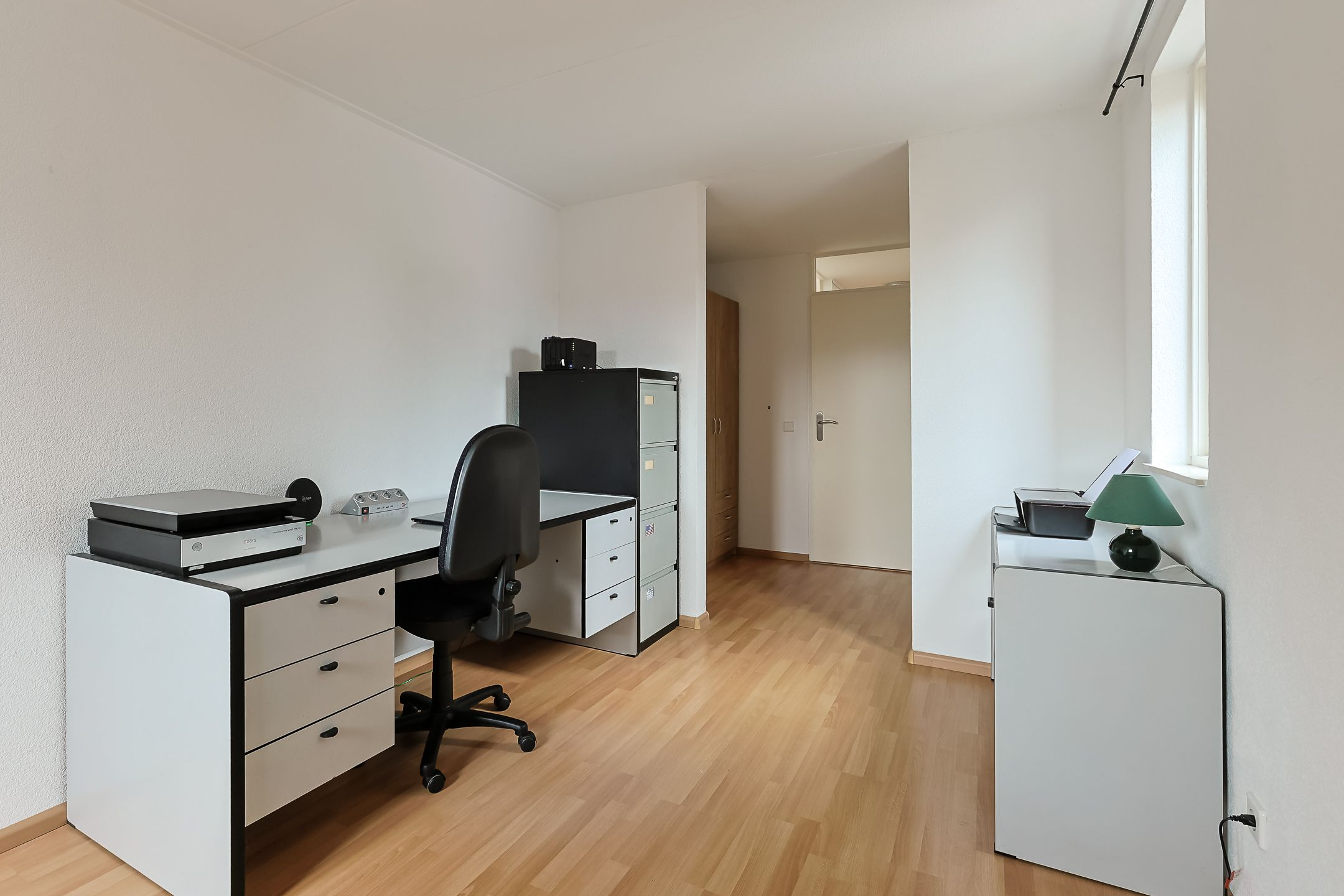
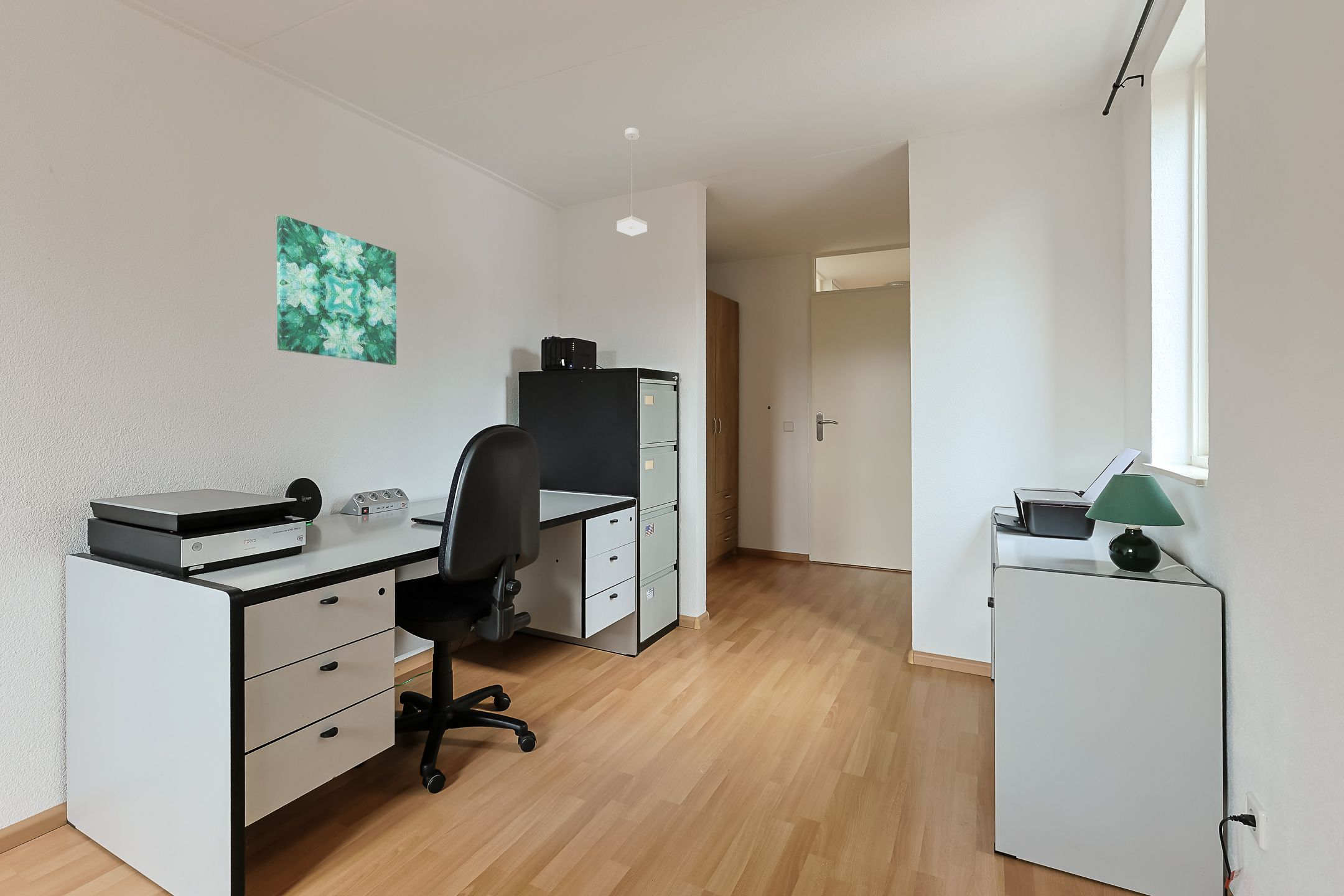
+ pendant lamp [616,127,648,236]
+ wall art [276,215,397,366]
